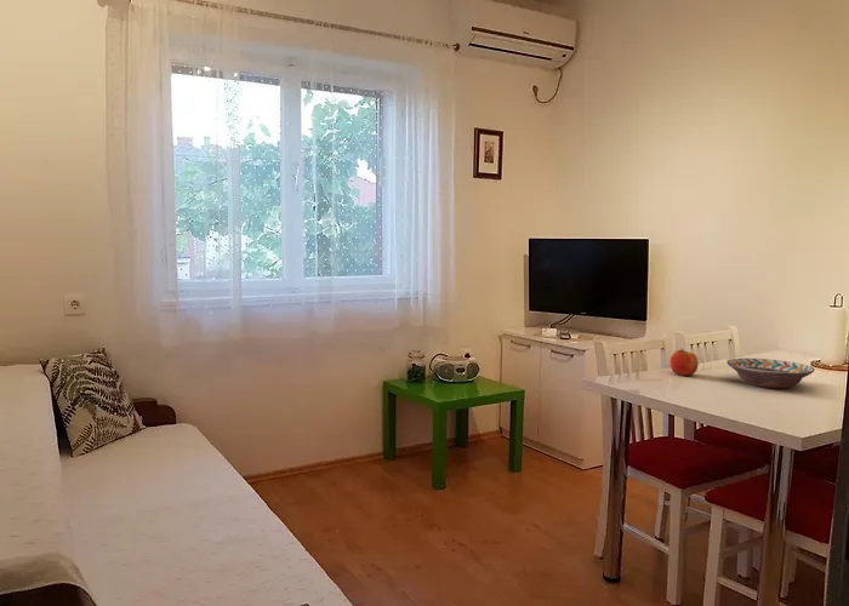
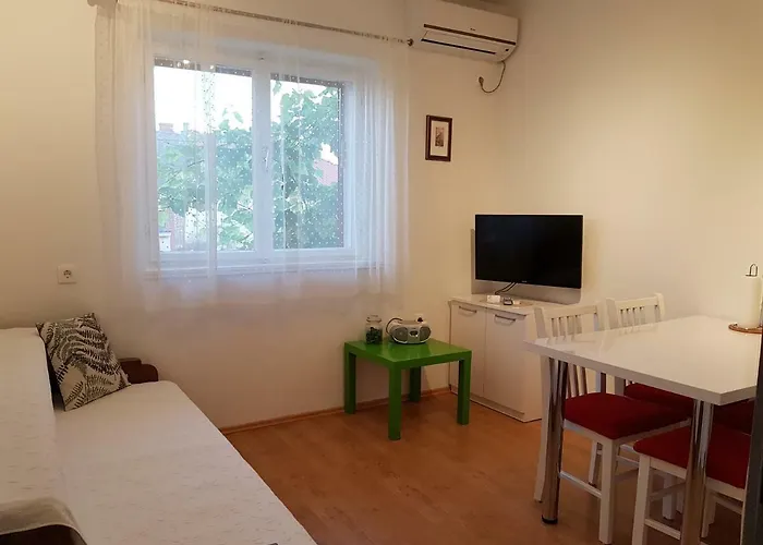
- fruit [668,348,700,377]
- decorative bowl [725,358,816,389]
